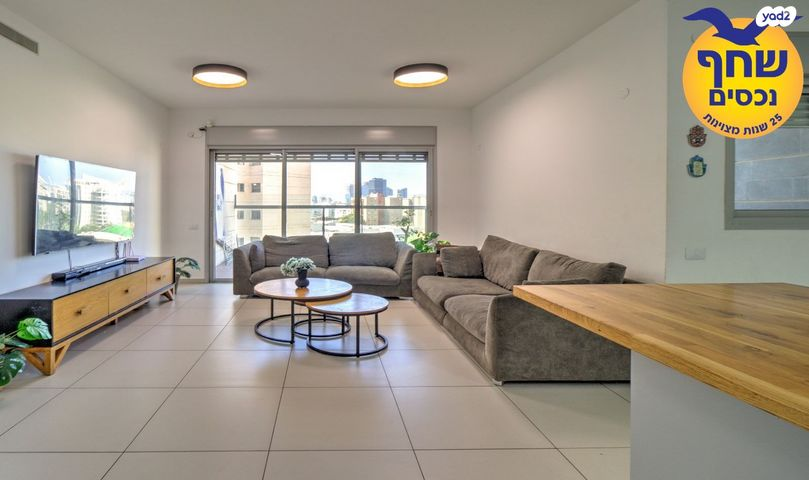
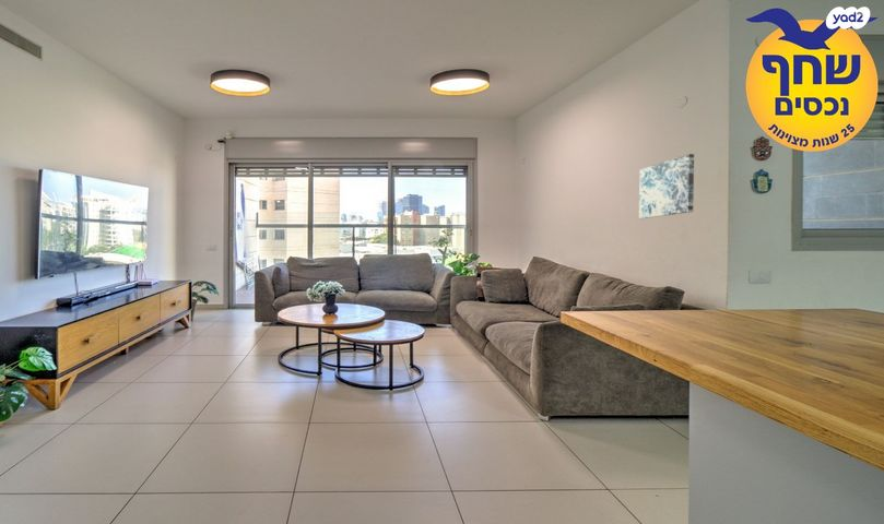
+ wall art [638,153,695,219]
